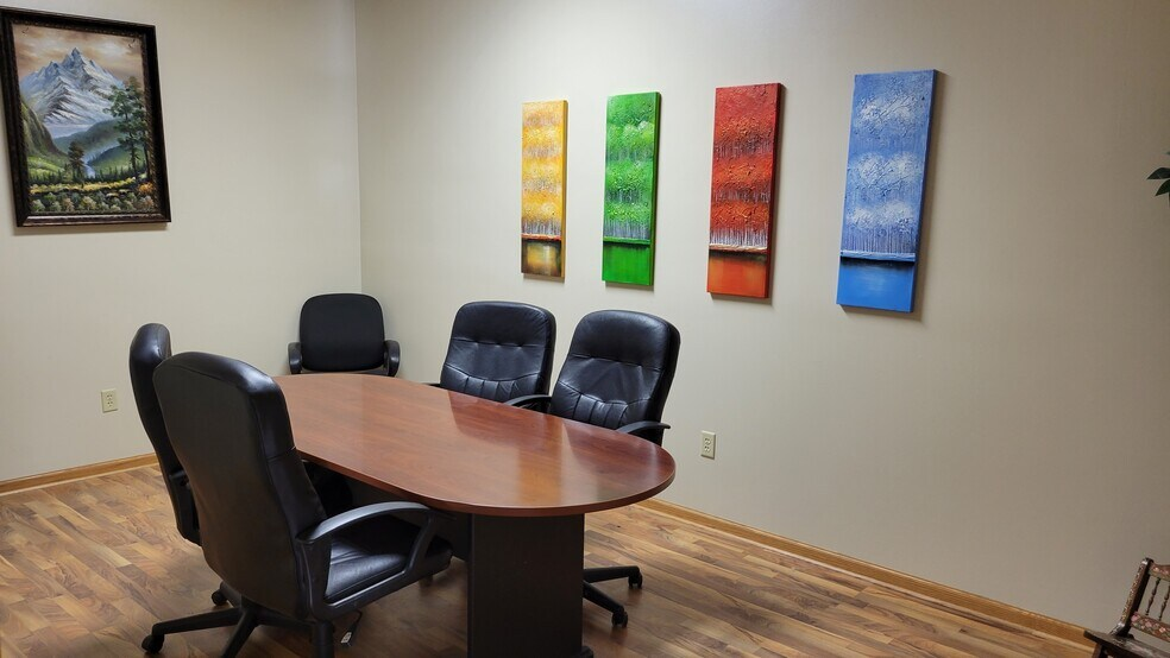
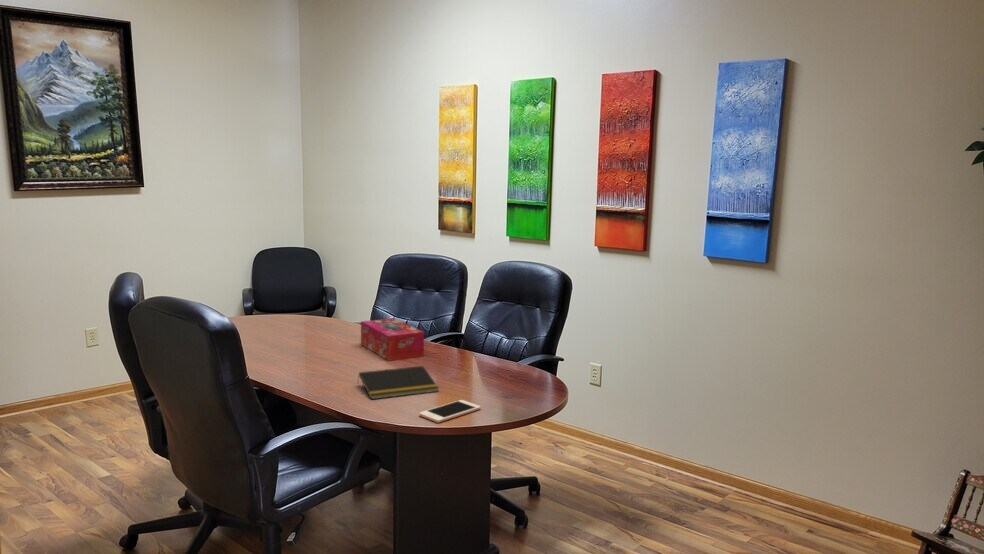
+ cell phone [418,399,482,424]
+ notepad [356,365,440,400]
+ tissue box [360,317,425,362]
